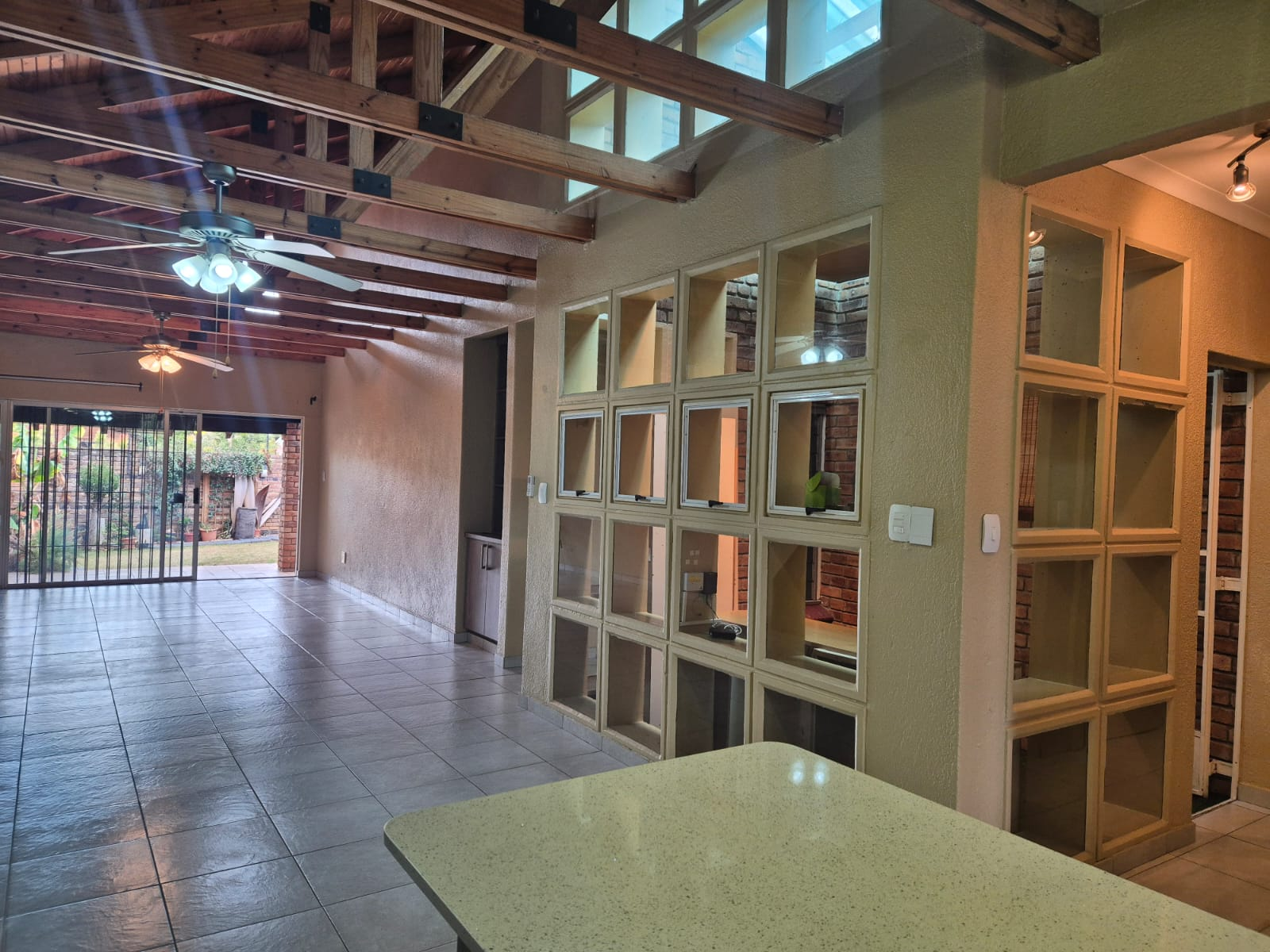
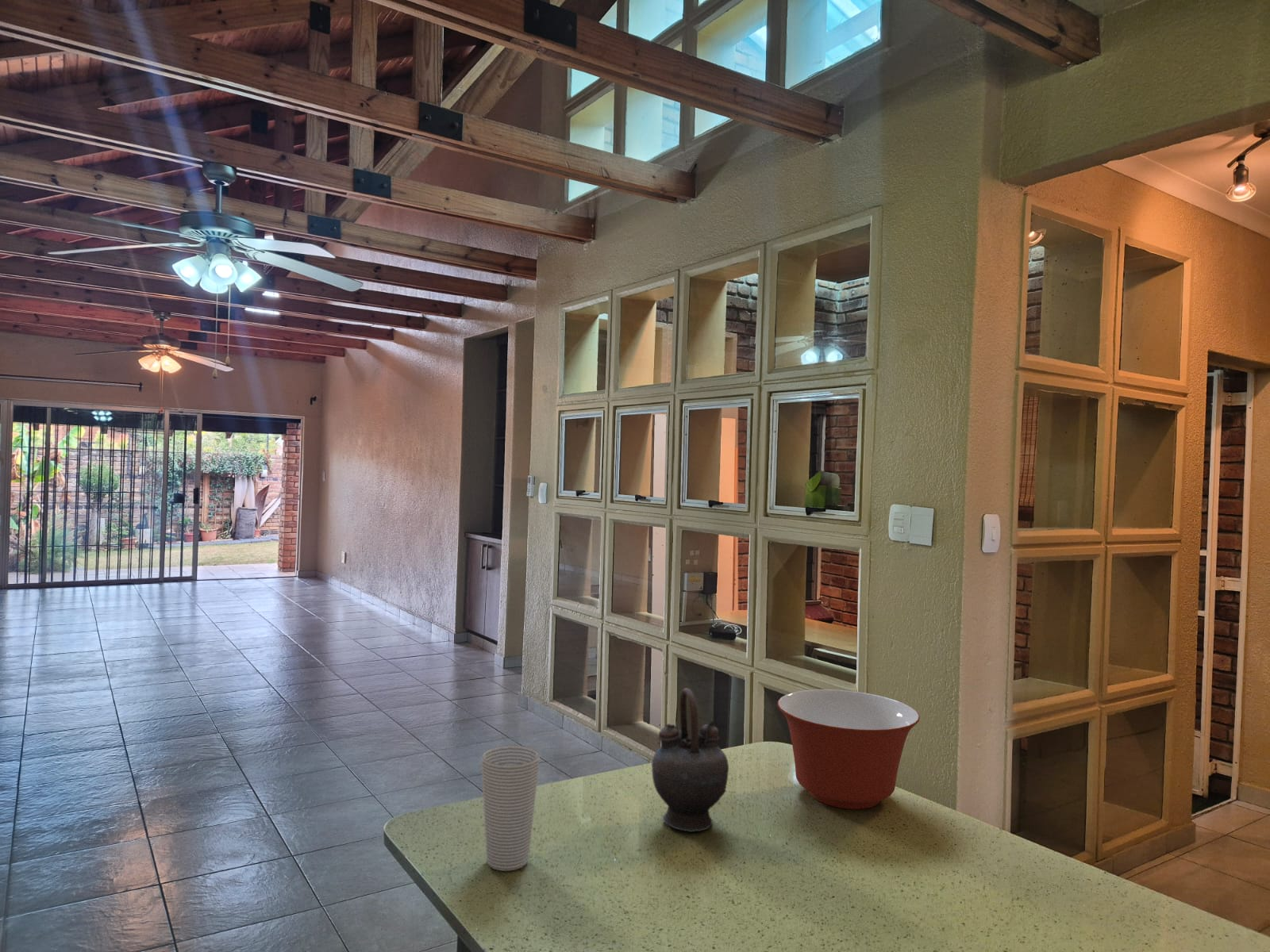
+ mixing bowl [777,689,921,810]
+ cup [480,744,541,872]
+ teapot [651,687,729,833]
